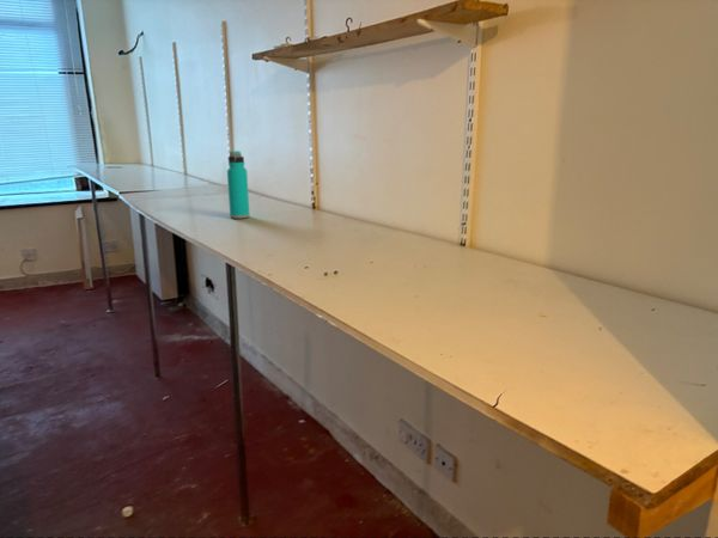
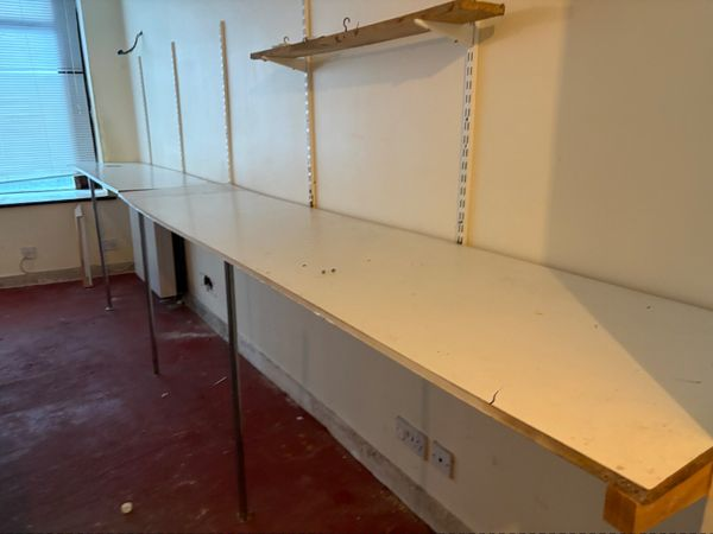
- water bottle [226,149,251,220]
